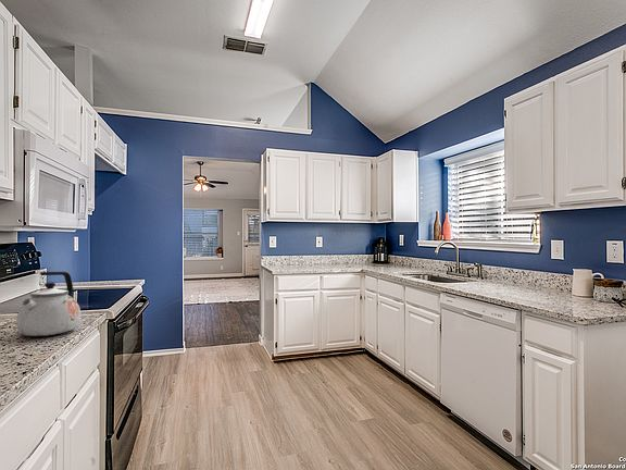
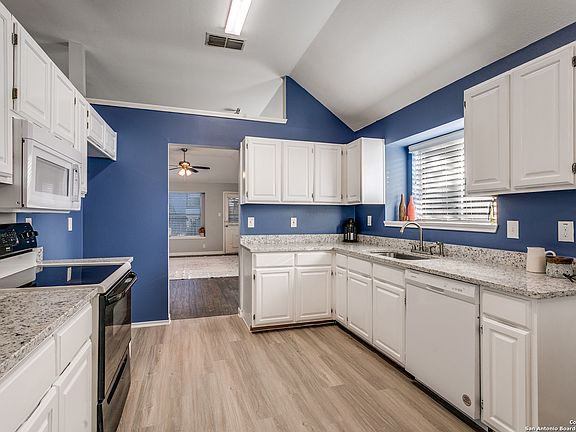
- kettle [15,271,82,337]
